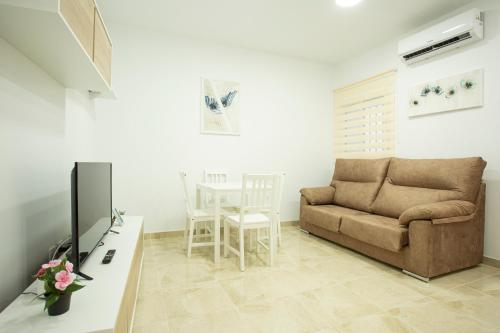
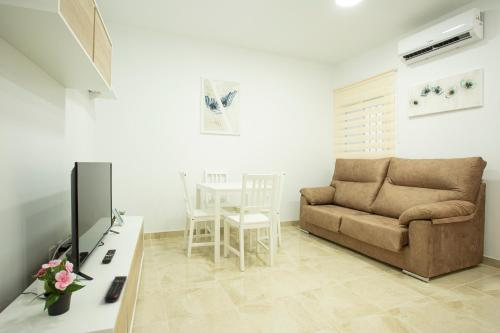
+ remote control [103,275,128,303]
